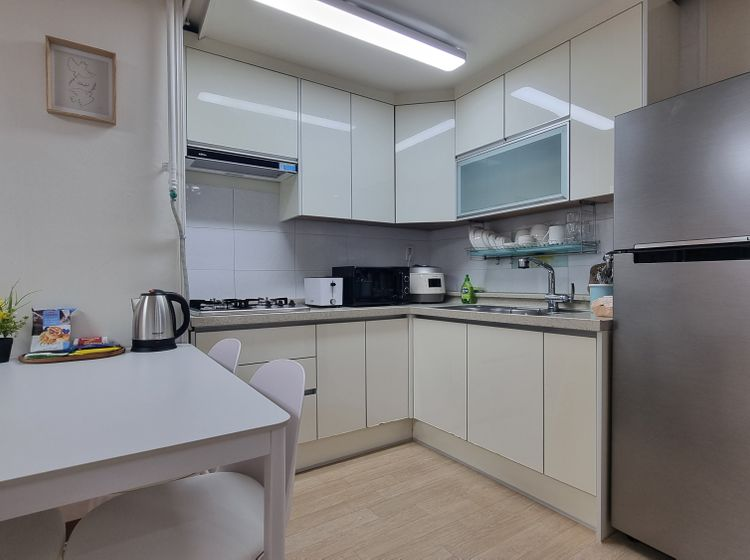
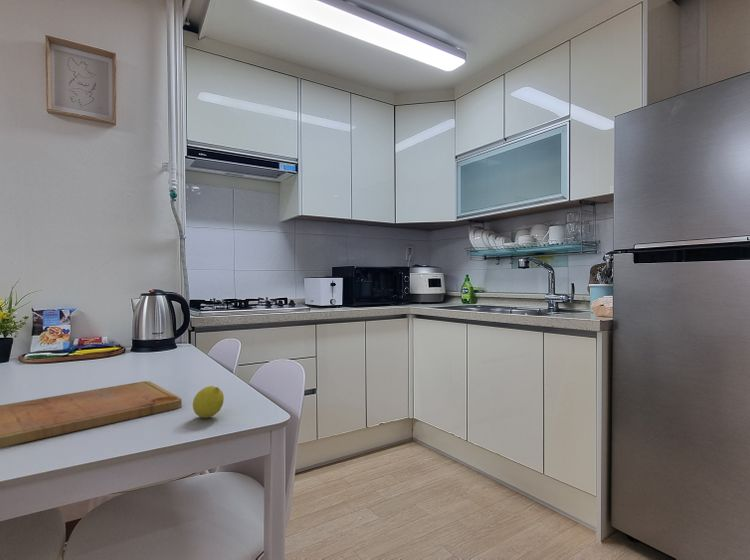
+ cutting board [0,380,183,449]
+ fruit [192,385,225,419]
